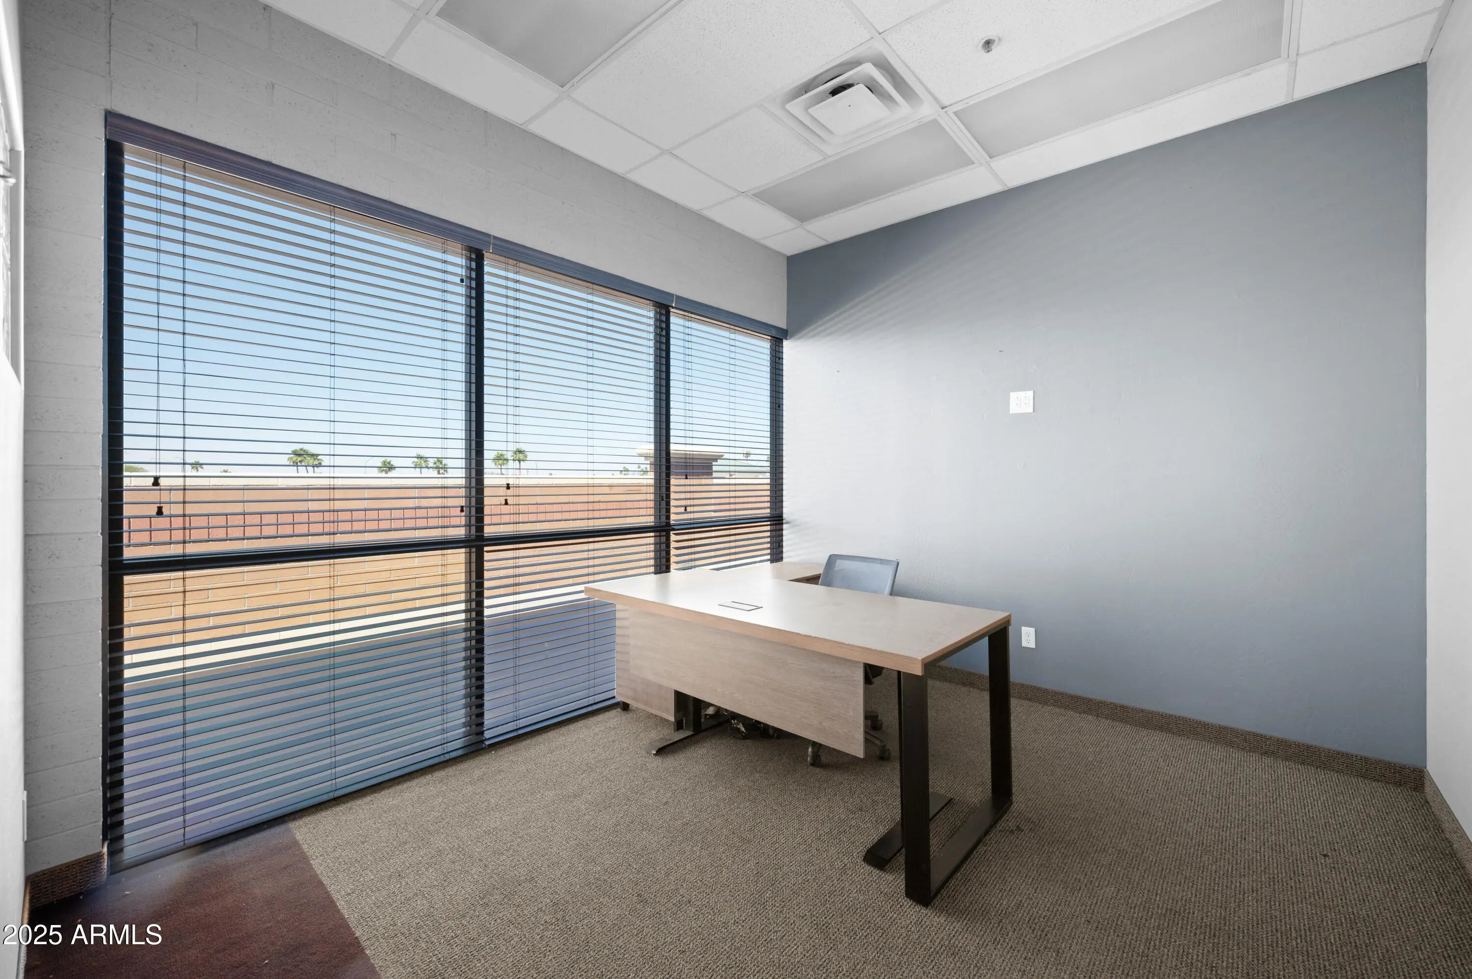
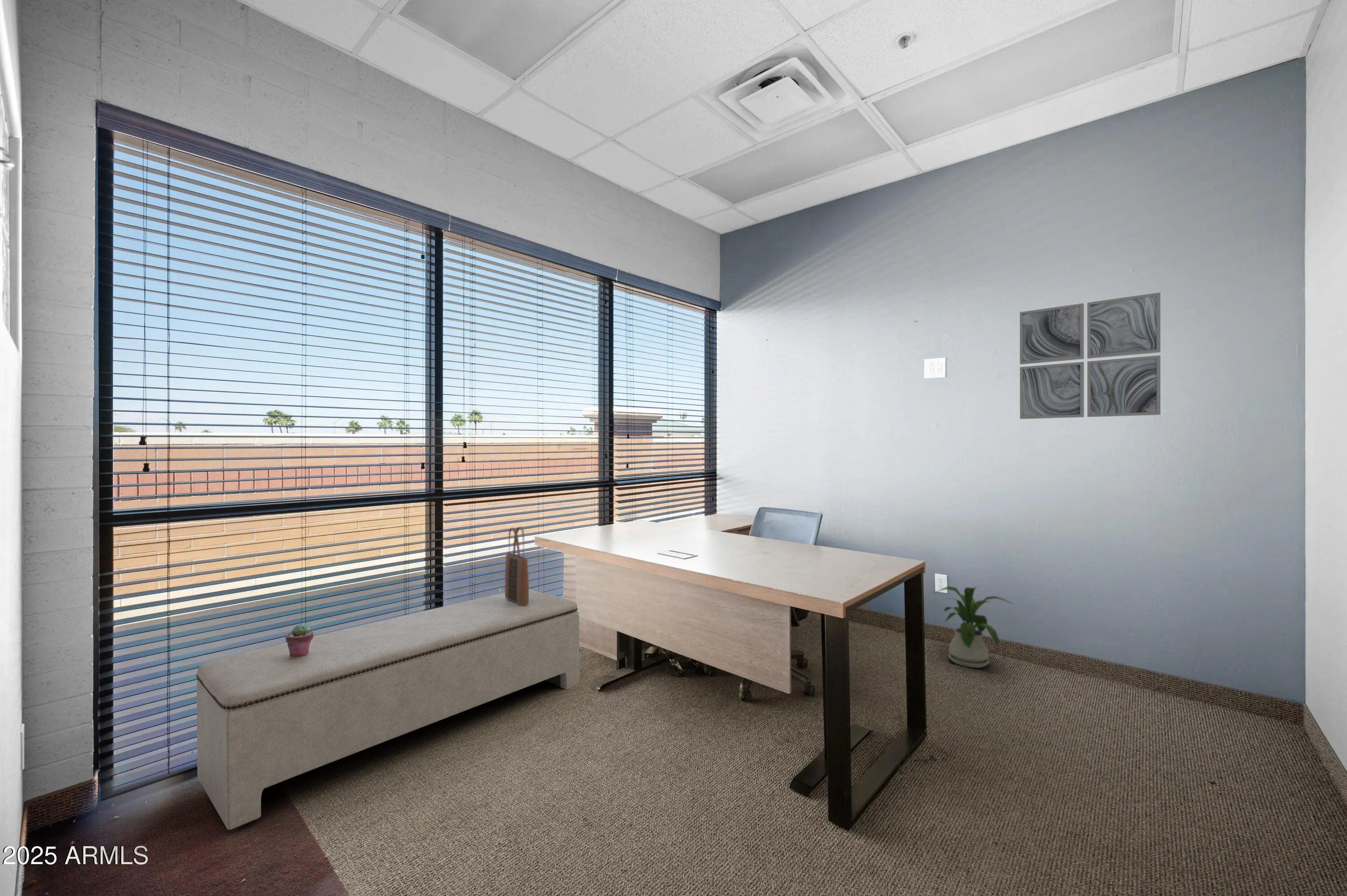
+ house plant [933,586,1013,668]
+ bench [196,589,580,830]
+ potted succulent [285,623,314,658]
+ tote bag [505,527,529,606]
+ wall art [1019,292,1161,420]
